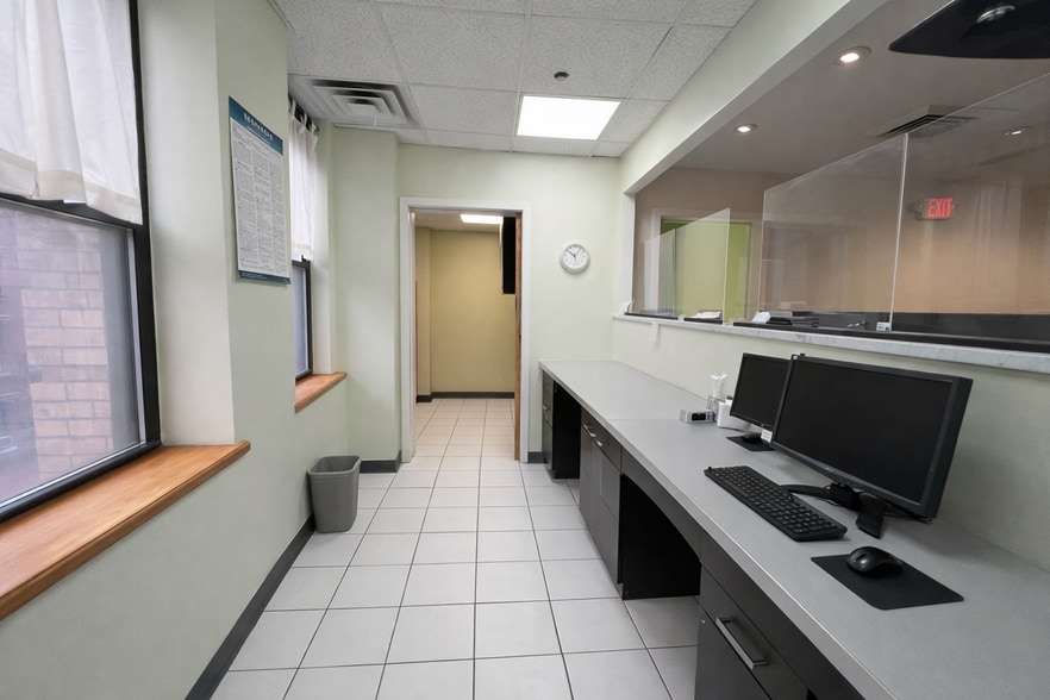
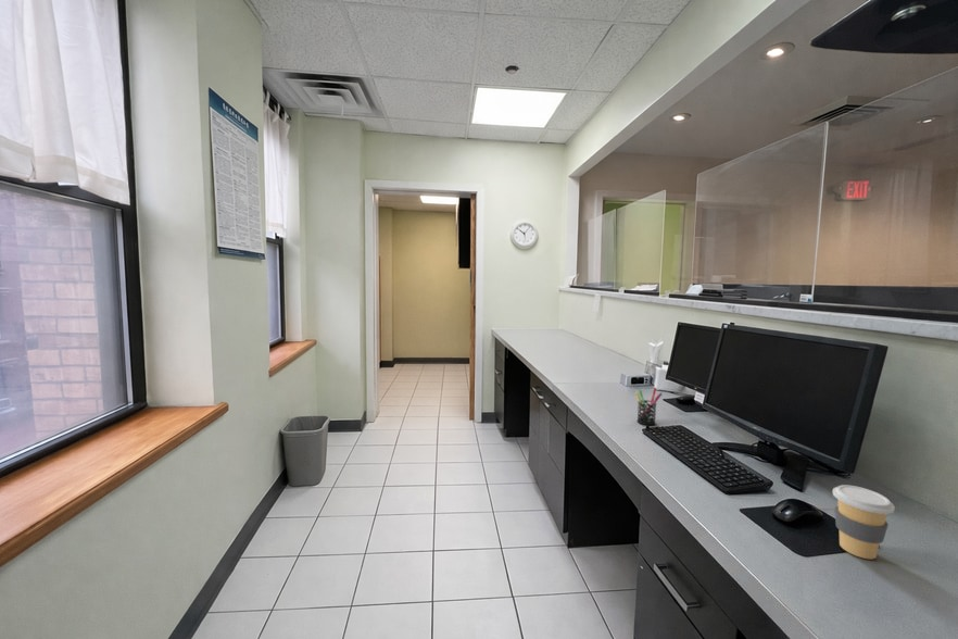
+ coffee cup [832,484,896,560]
+ pen holder [635,387,664,426]
